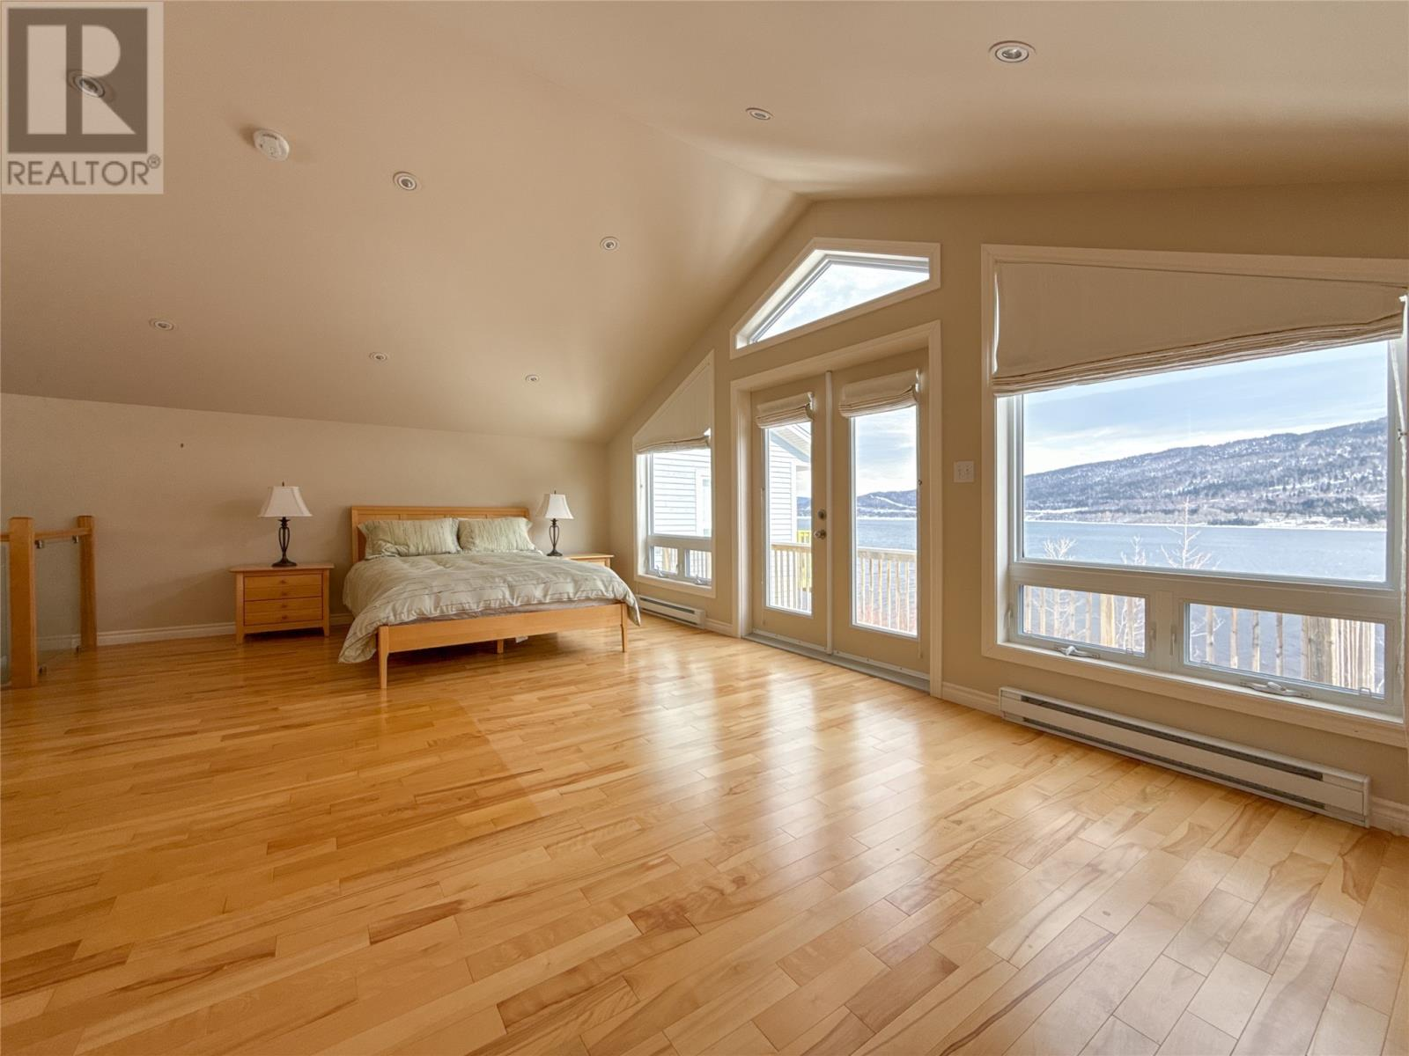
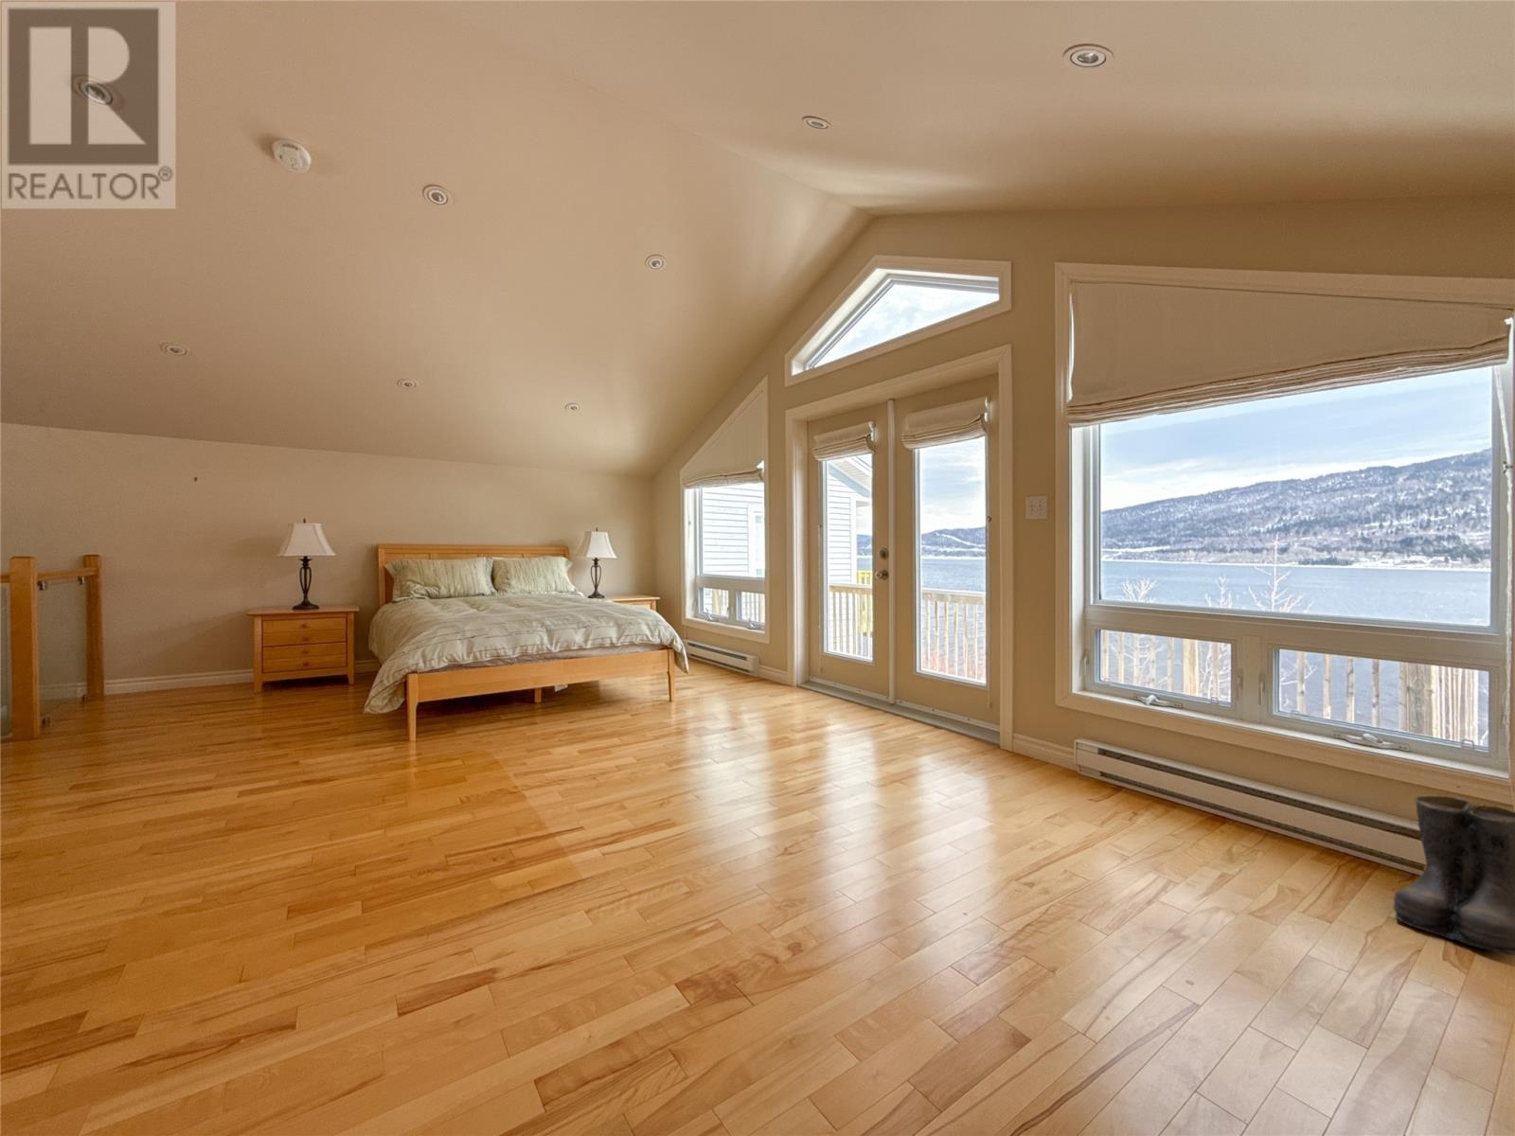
+ boots [1392,795,1515,956]
